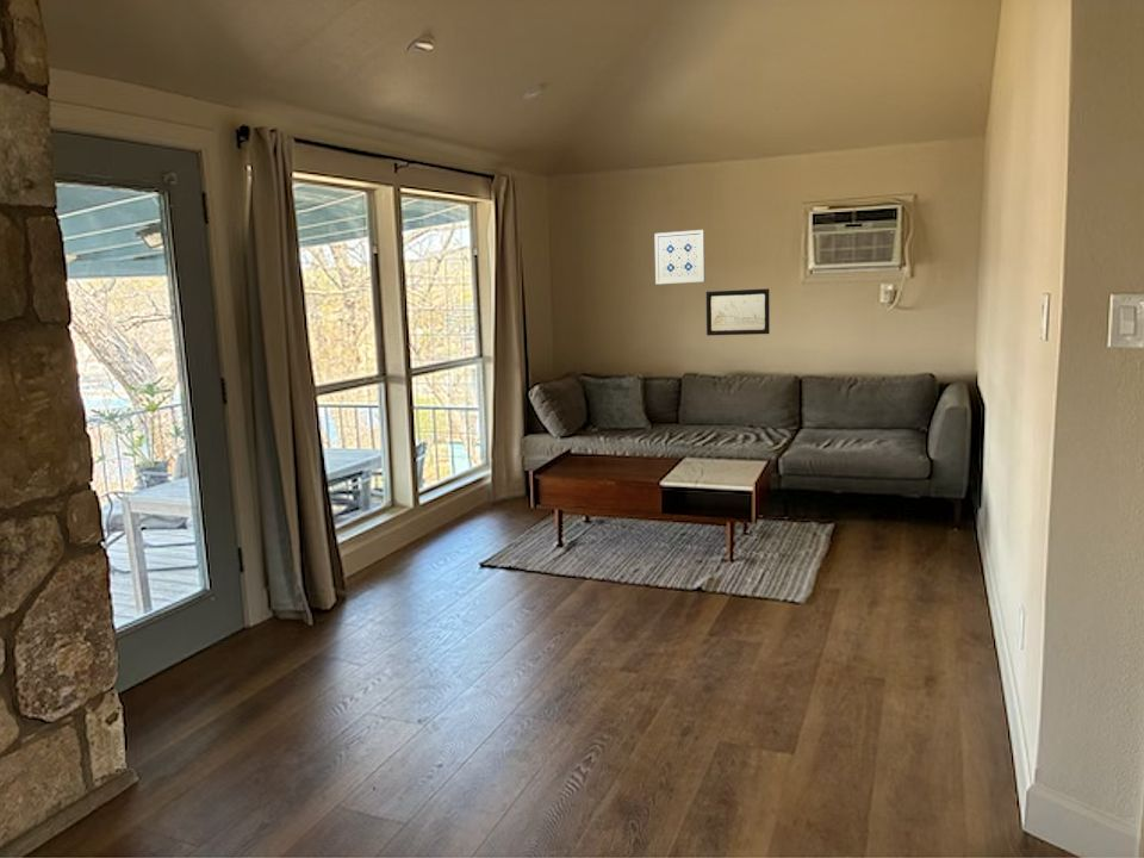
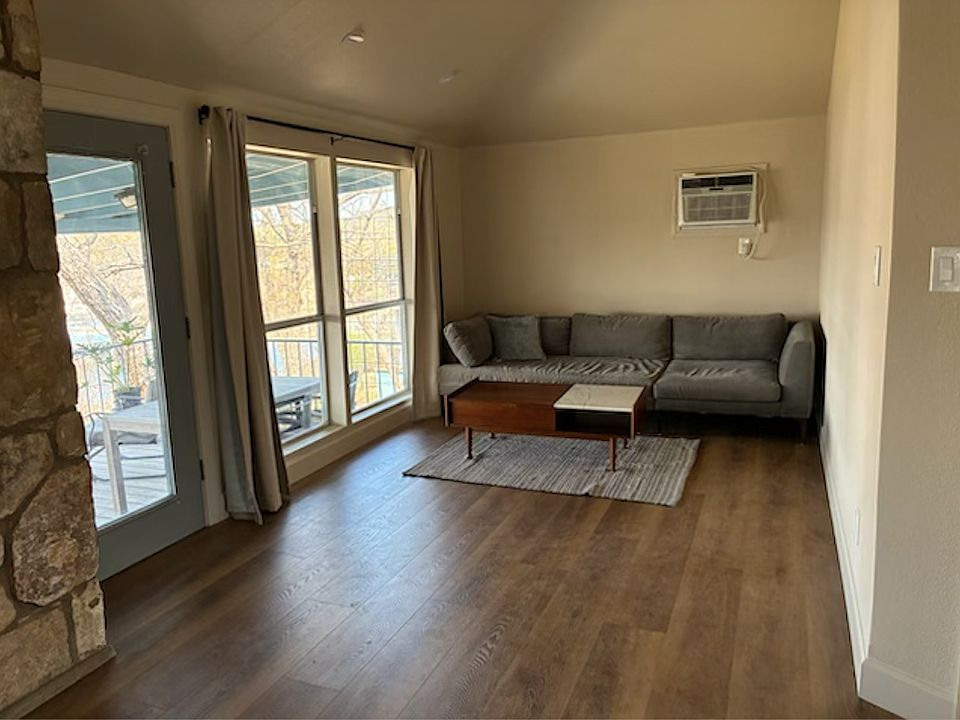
- wall art [653,229,707,285]
- wall art [705,287,771,336]
